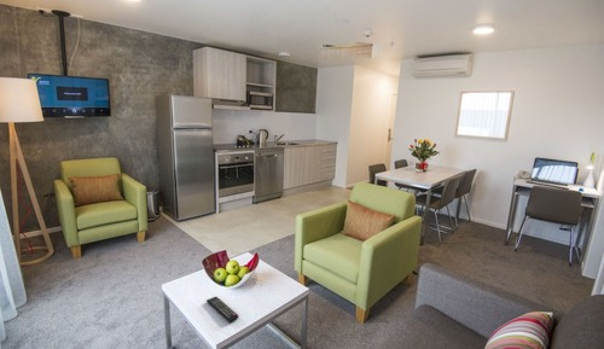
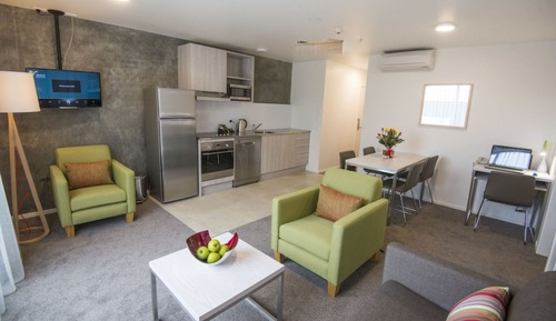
- remote control [205,296,239,324]
